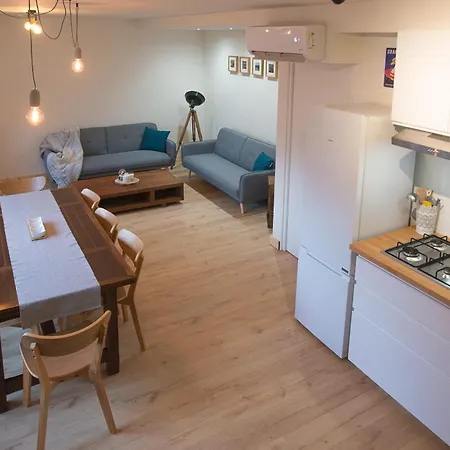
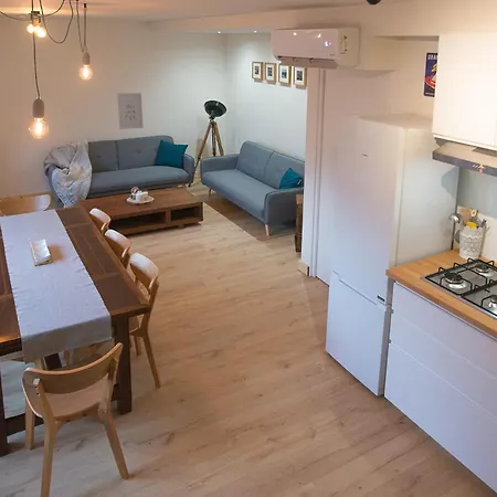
+ wall art [116,92,145,130]
